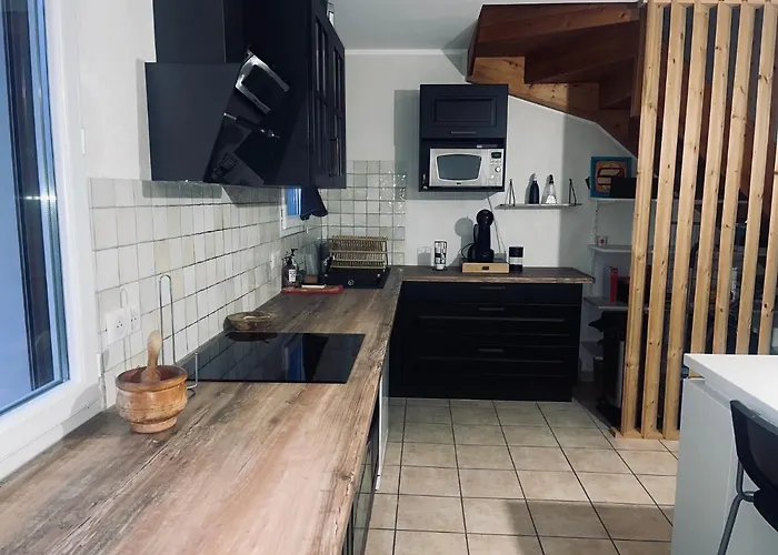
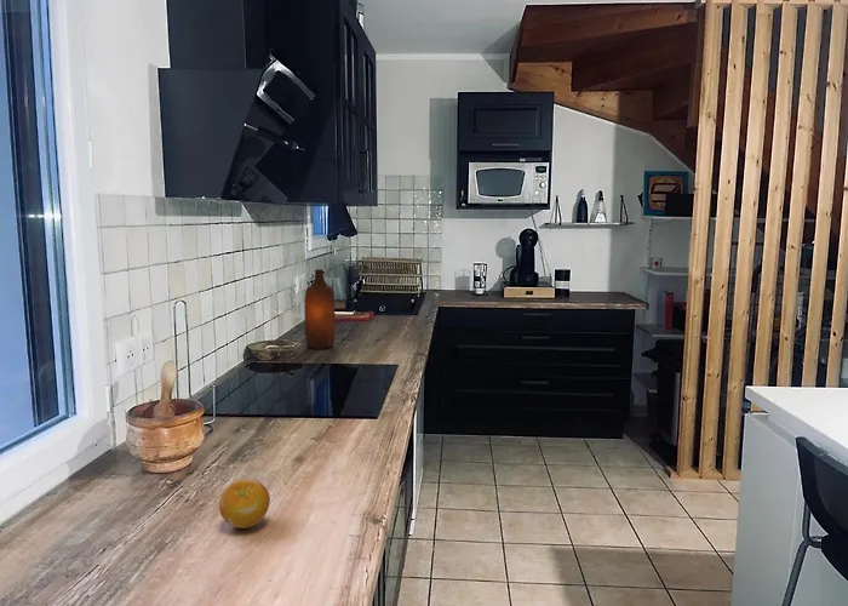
+ fruit [218,478,271,530]
+ bottle [303,268,337,350]
